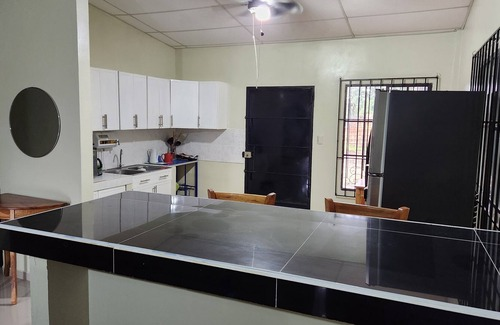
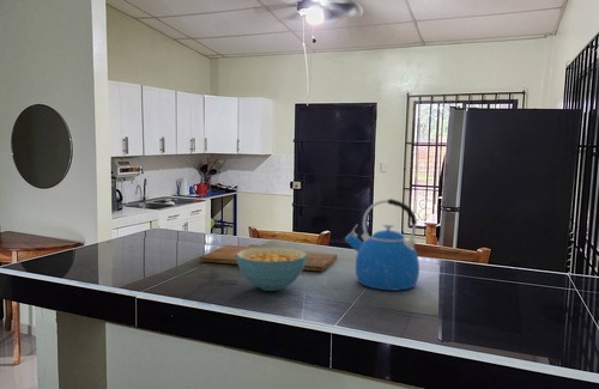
+ cereal bowl [236,247,307,292]
+ kettle [344,197,420,291]
+ cutting board [199,244,338,272]
